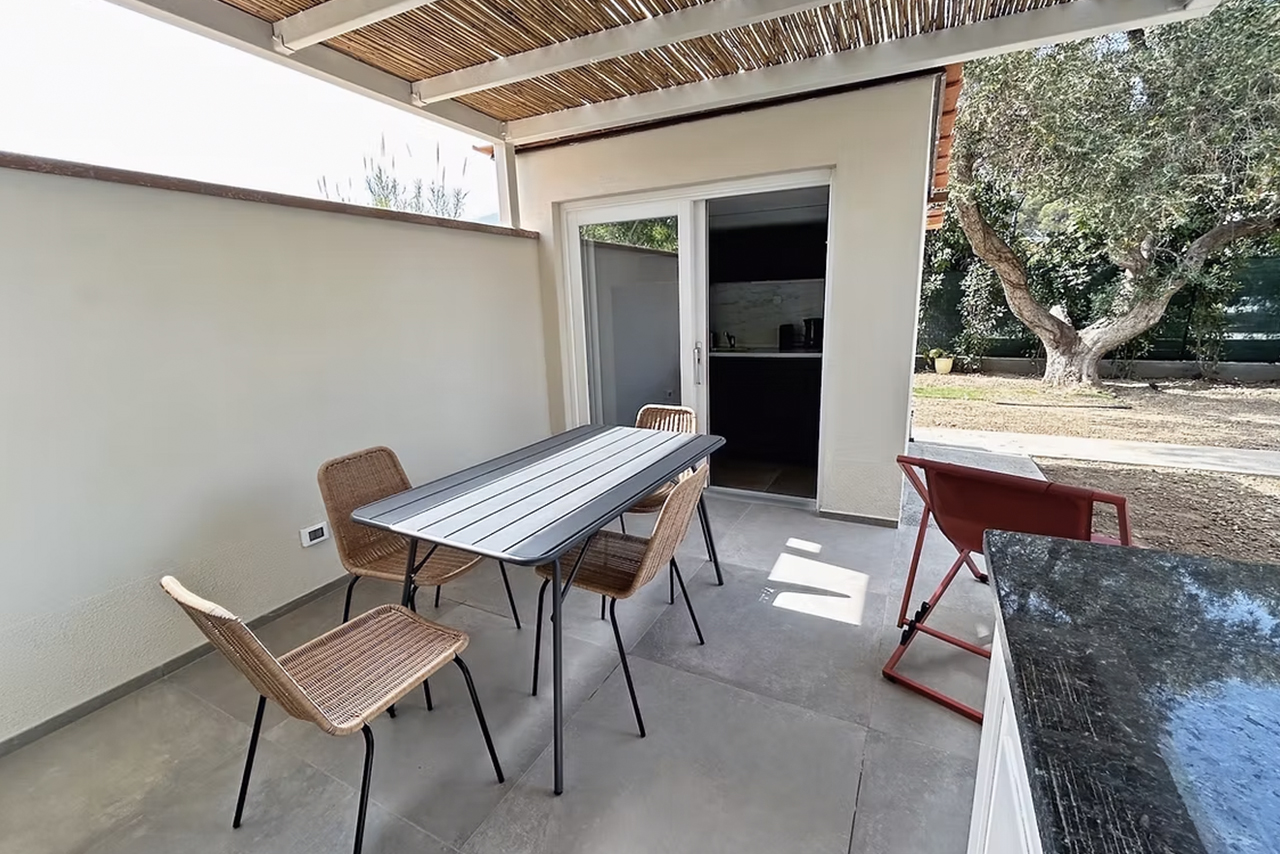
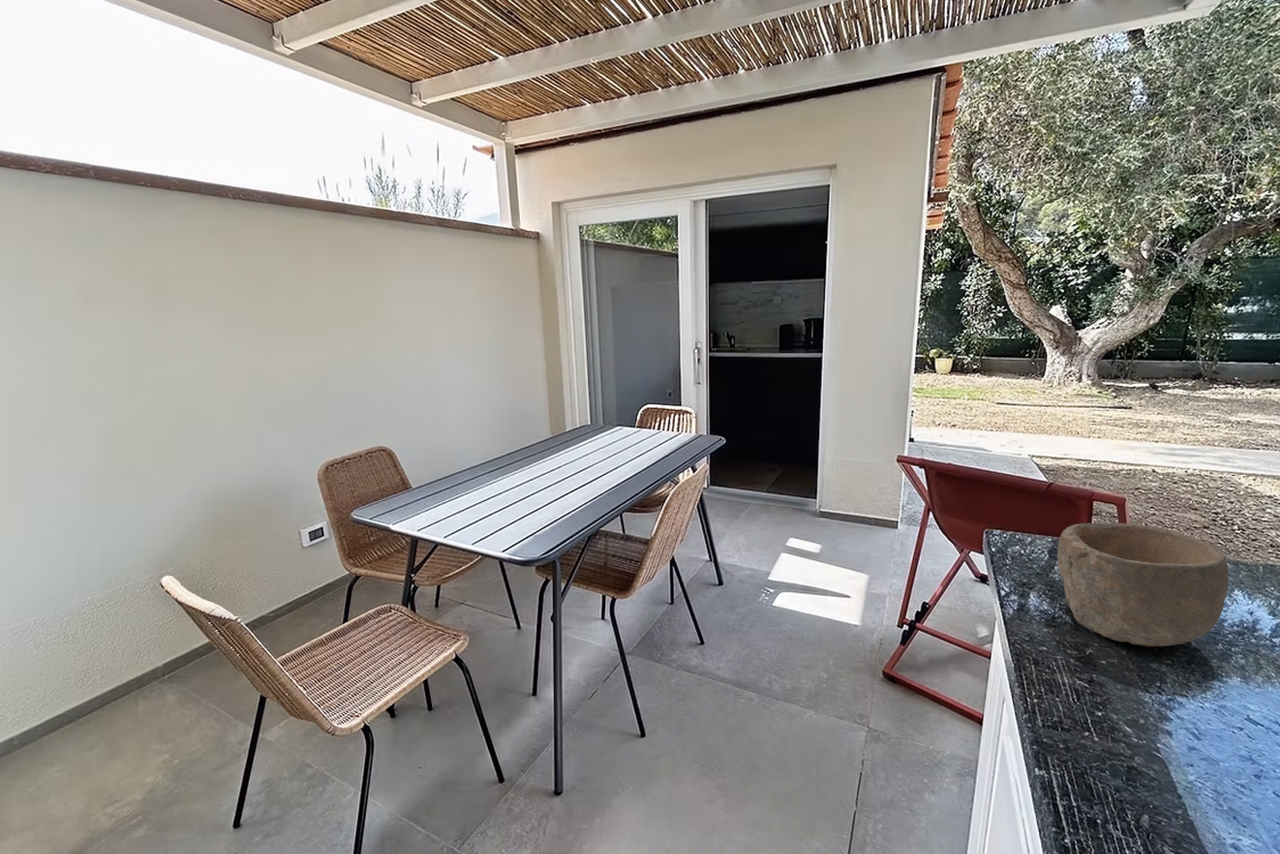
+ bowl [1056,522,1230,647]
